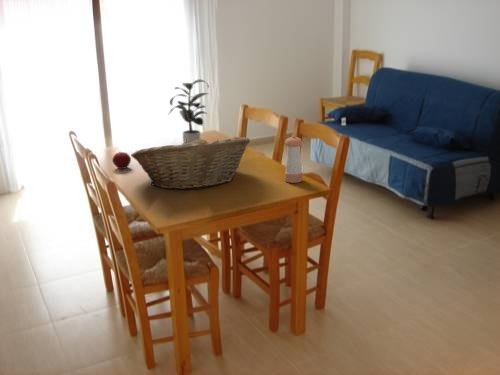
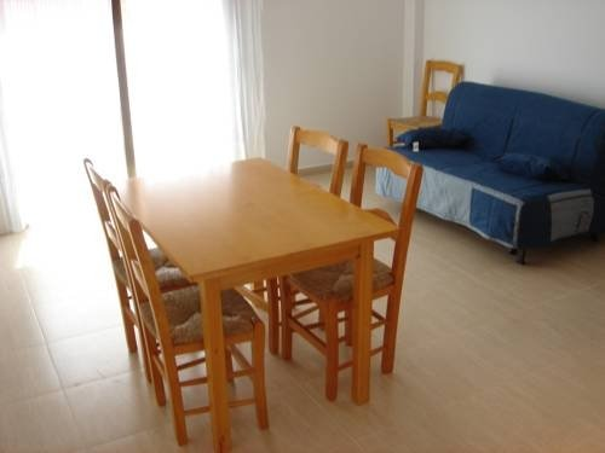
- fruit basket [130,136,251,190]
- pepper shaker [284,135,303,184]
- apple [111,151,132,170]
- potted plant [168,78,210,144]
